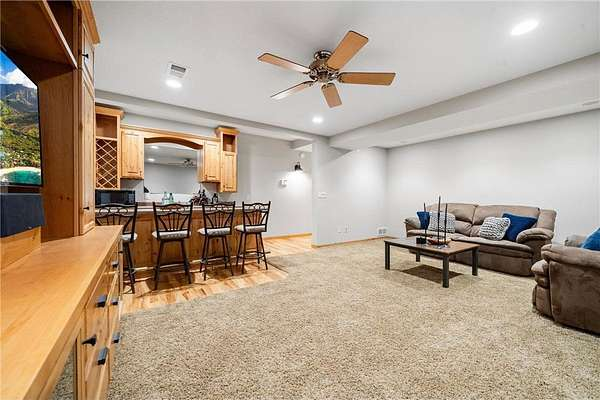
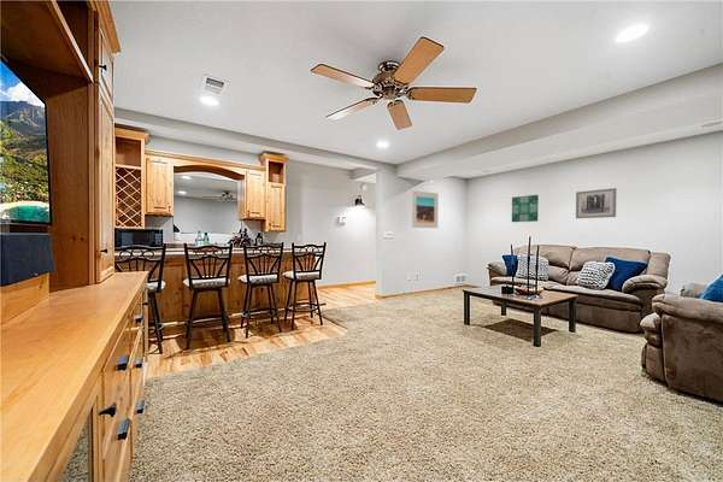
+ wall art [575,187,618,219]
+ wall art [511,194,540,223]
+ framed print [411,189,440,229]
